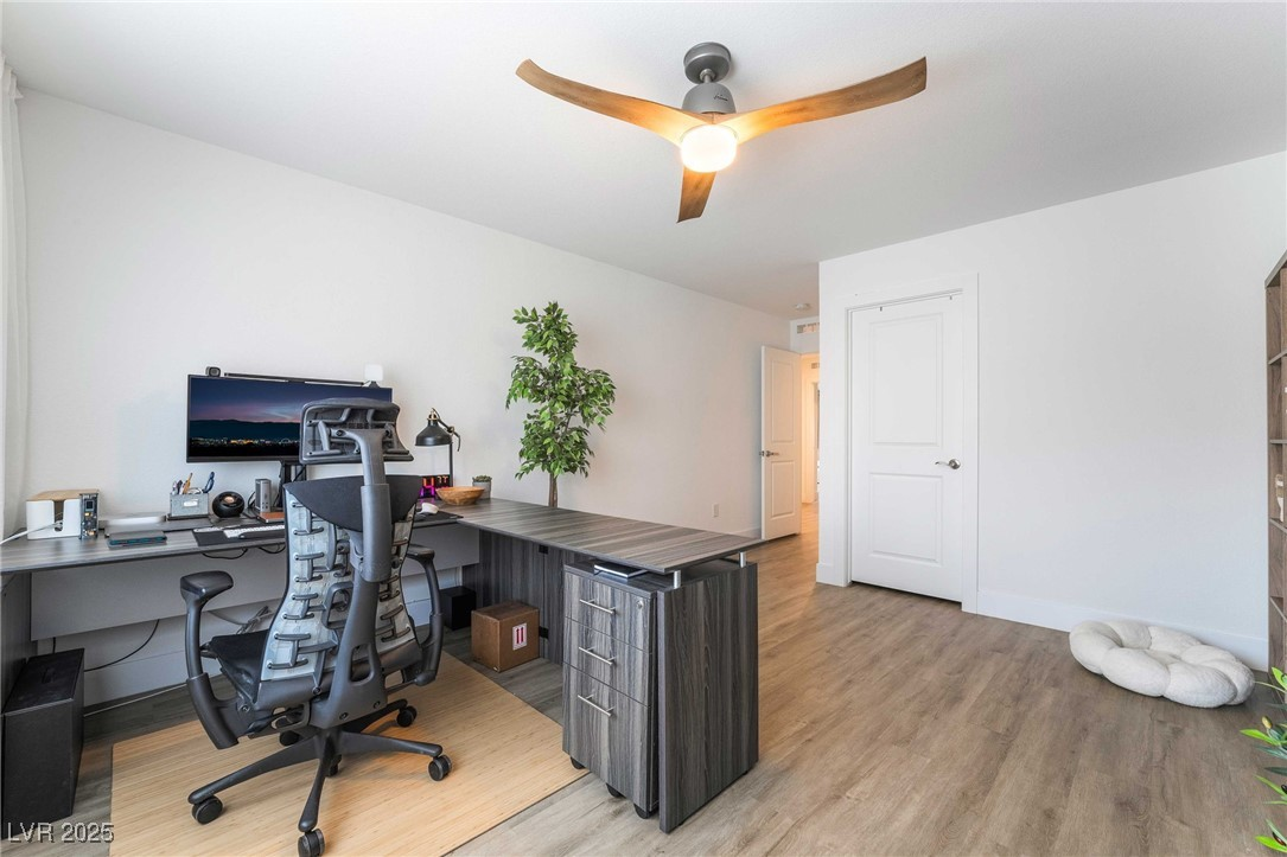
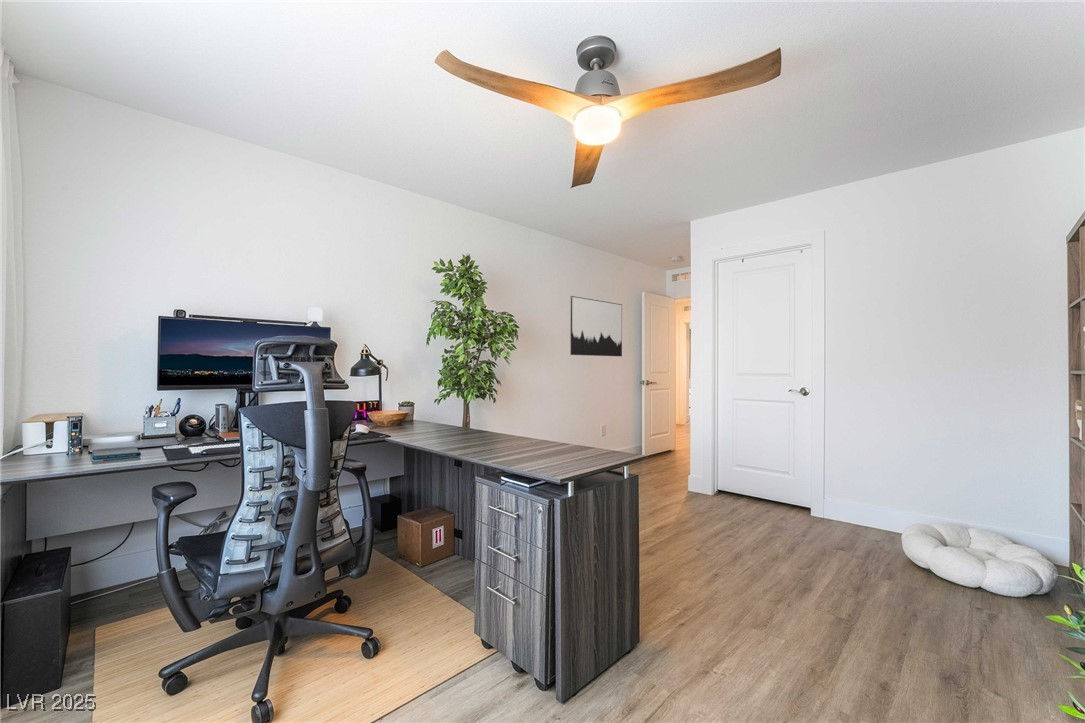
+ wall art [569,295,623,357]
